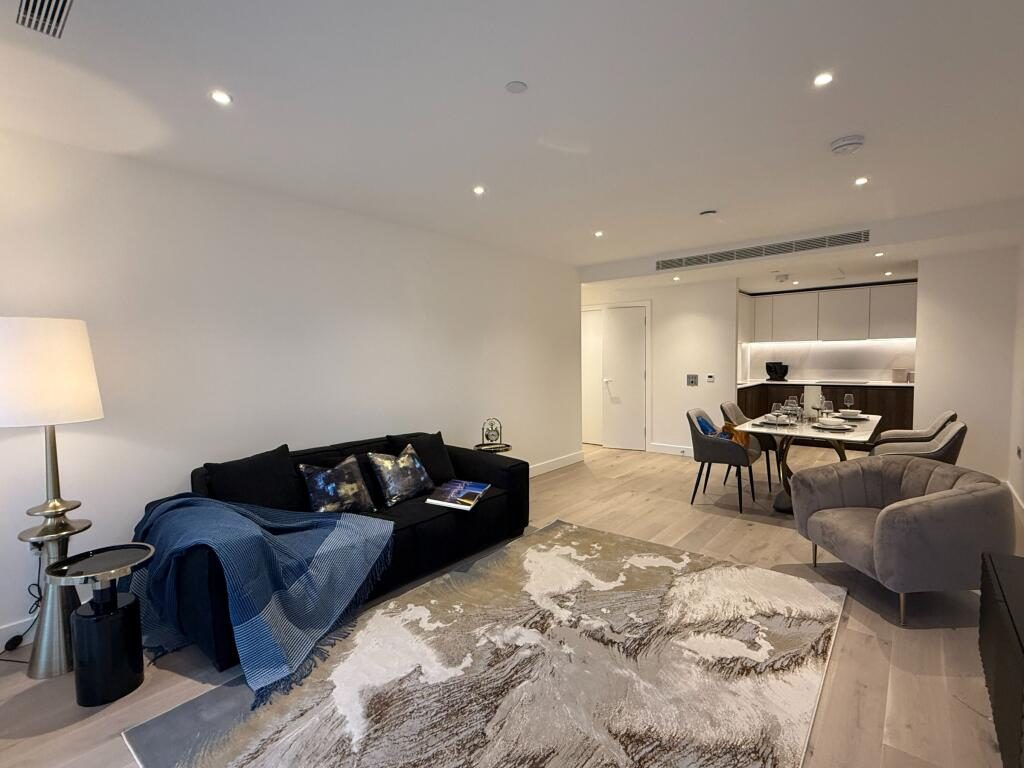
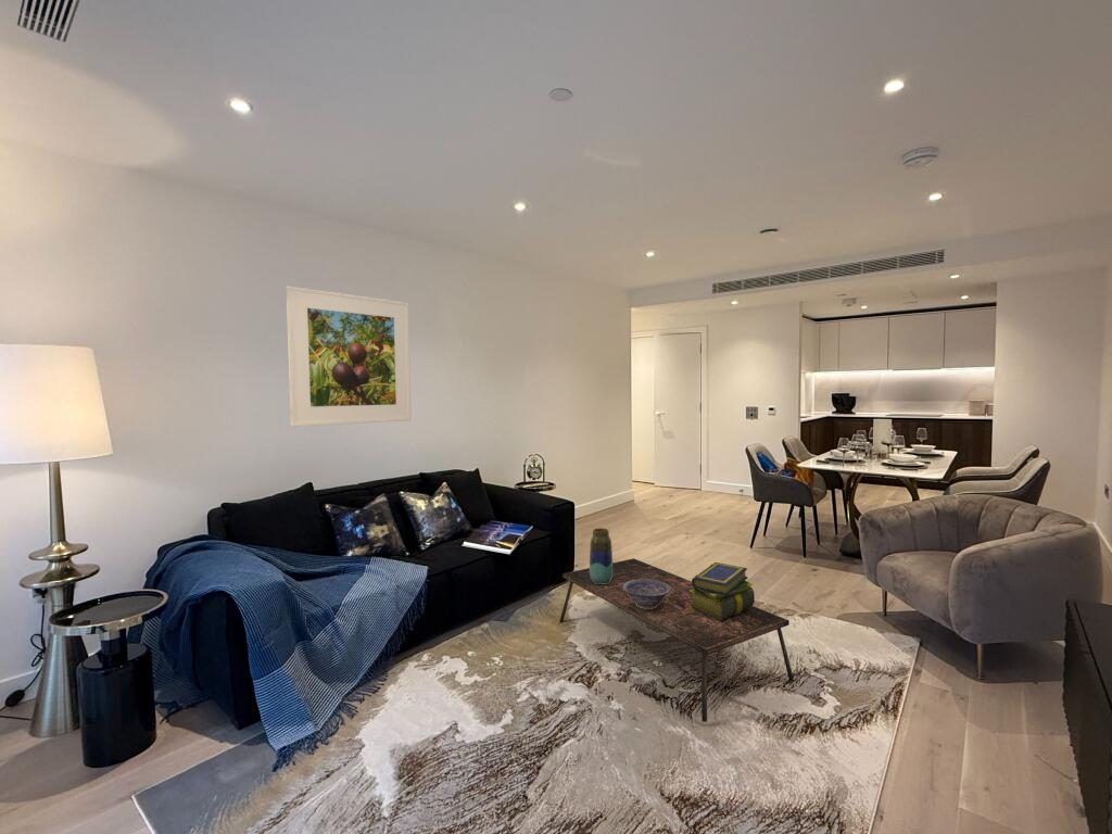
+ coffee table [558,557,795,723]
+ stack of books [690,561,756,621]
+ decorative bowl [622,579,671,609]
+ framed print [285,285,413,428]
+ vase [589,527,614,584]
